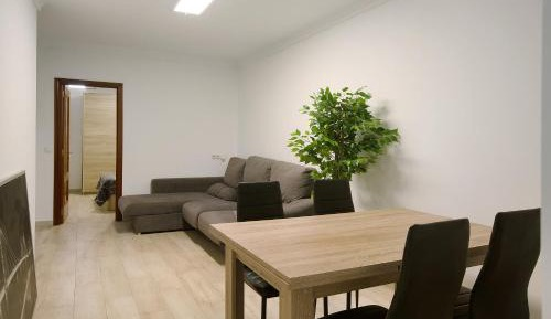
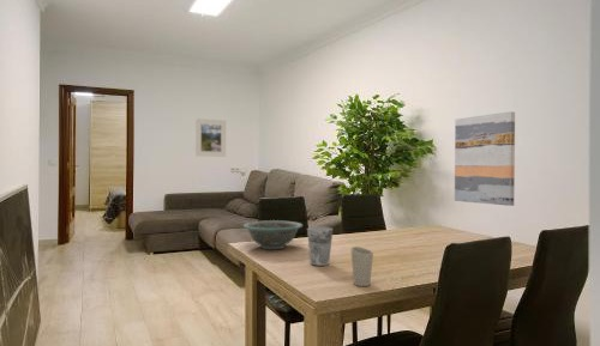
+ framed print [194,117,227,158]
+ cup [306,226,334,267]
+ cup [350,245,374,287]
+ decorative bowl [242,219,304,250]
+ wall art [454,110,516,207]
